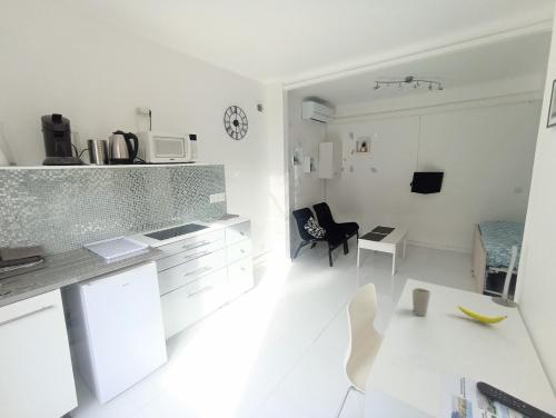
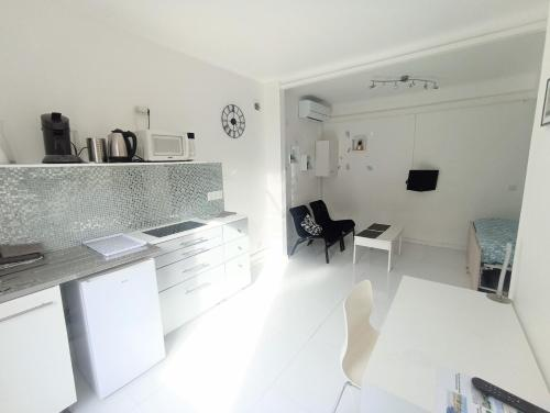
- cup [411,287,431,317]
- banana [456,305,508,325]
